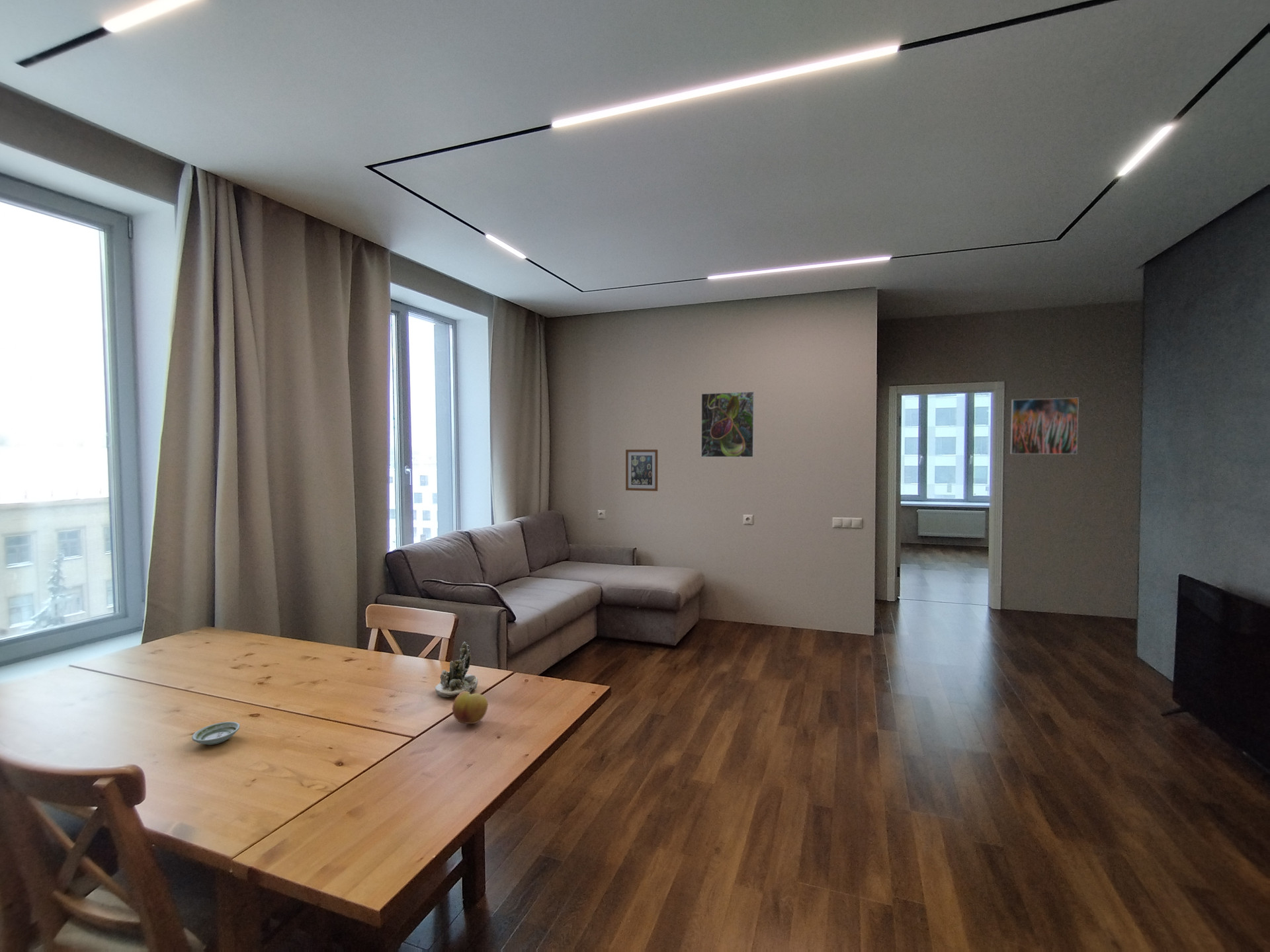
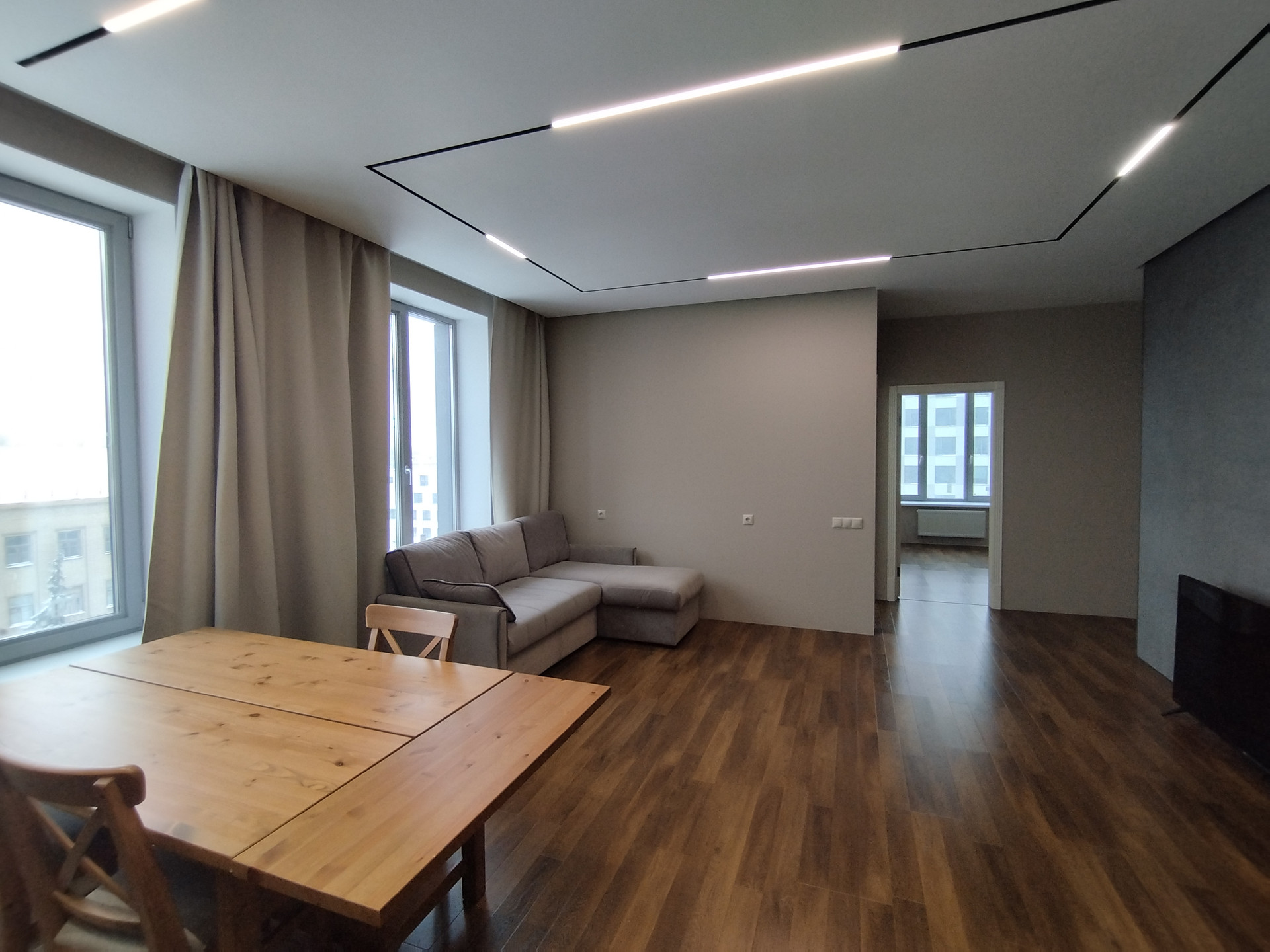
- fruit [452,692,488,725]
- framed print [1009,397,1079,455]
- succulent planter [435,641,479,697]
- wall art [625,449,658,492]
- saucer [191,721,241,746]
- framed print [700,391,755,458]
